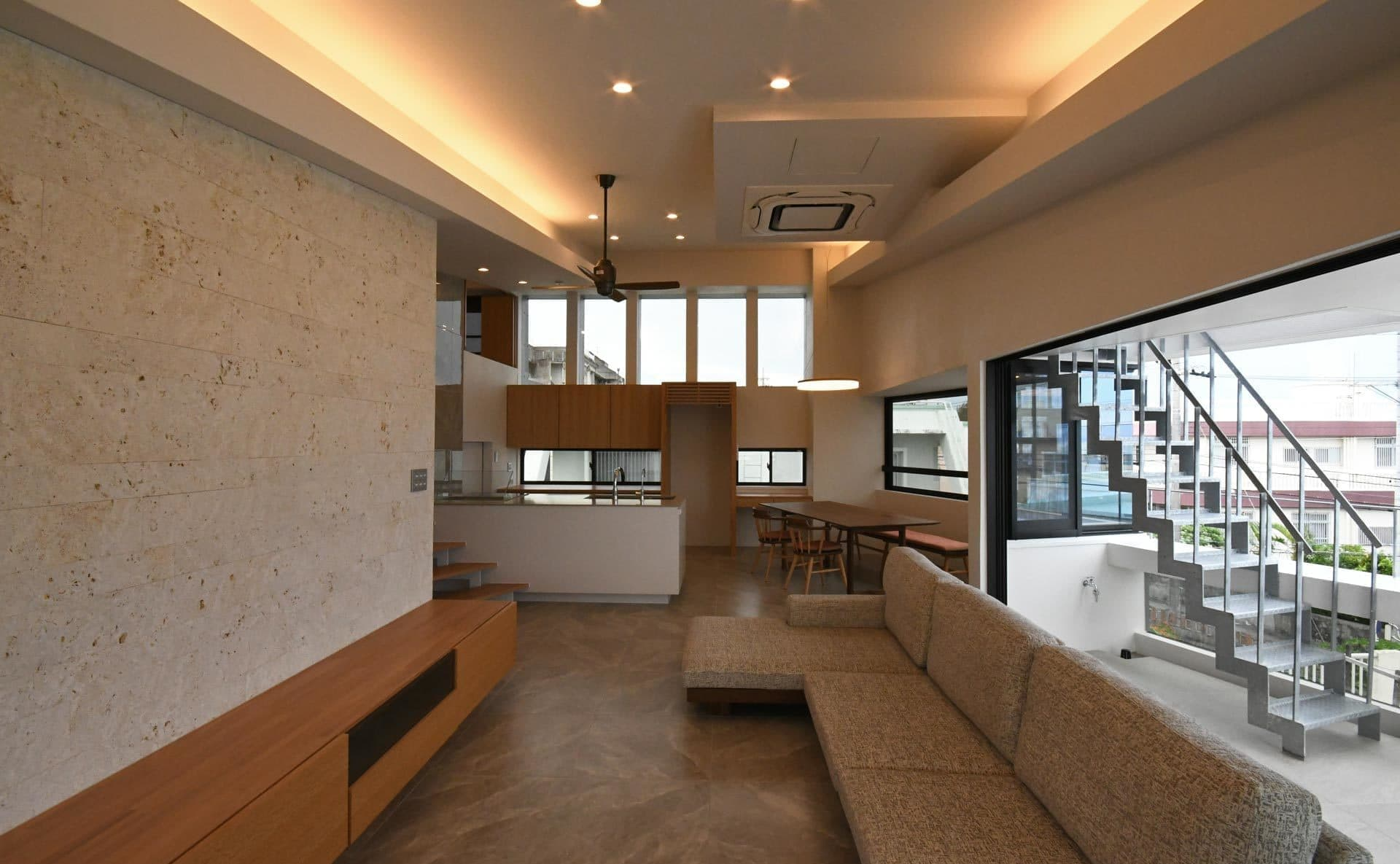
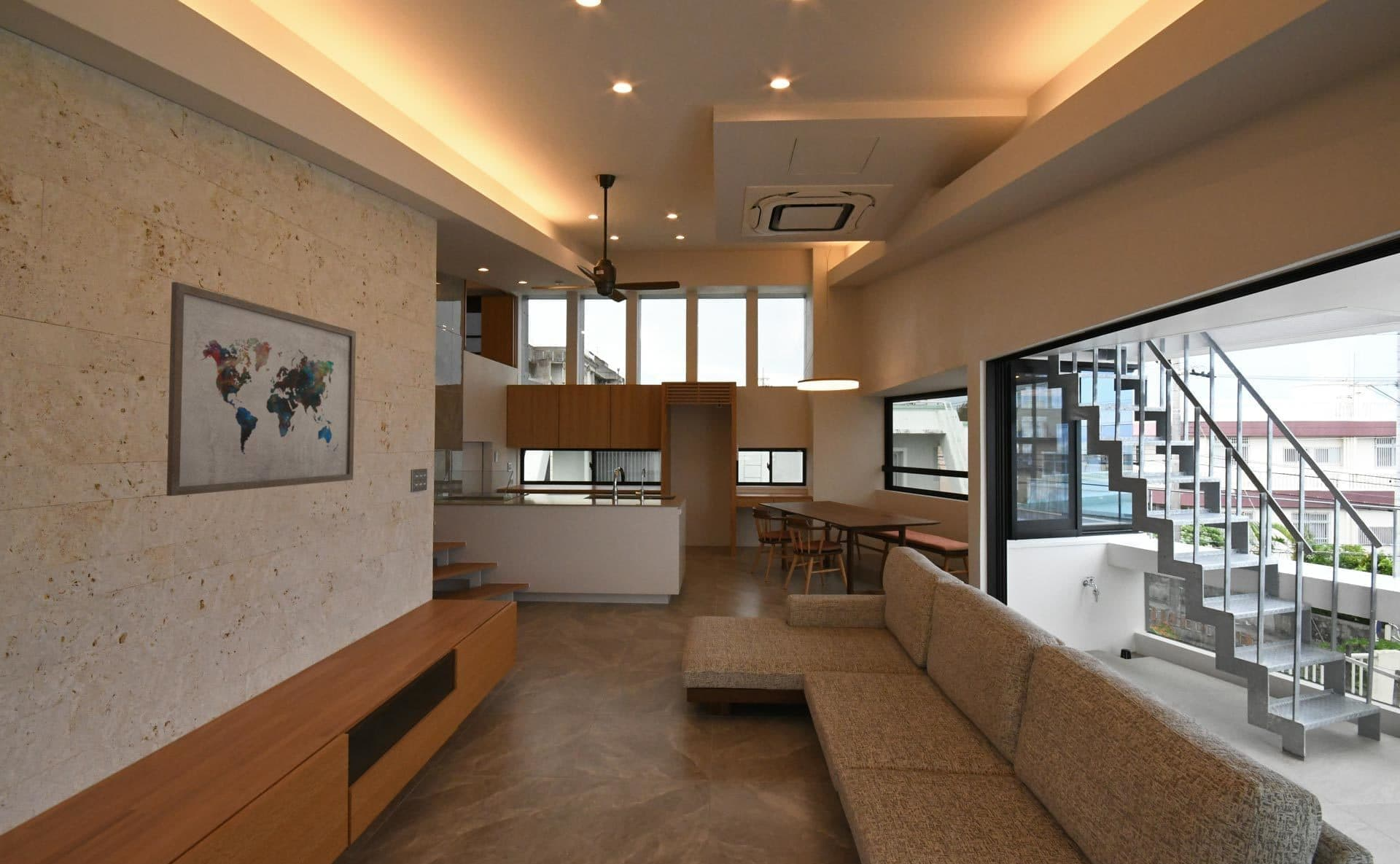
+ wall art [166,281,357,497]
